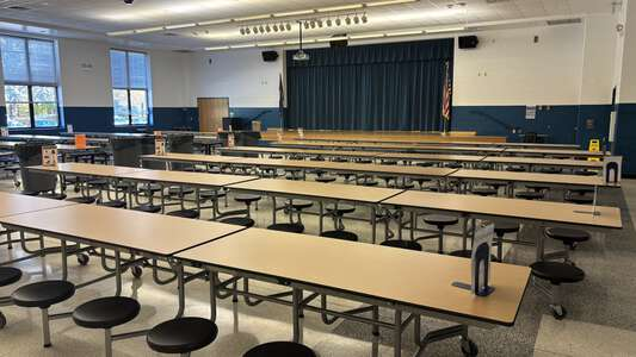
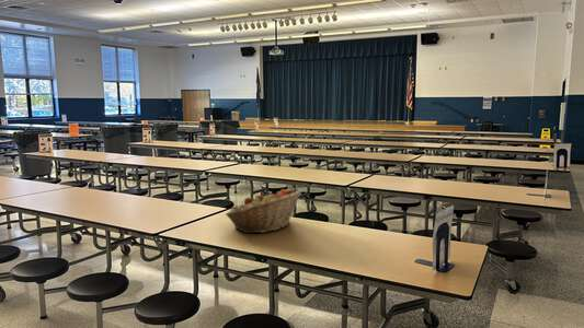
+ fruit basket [225,187,304,234]
